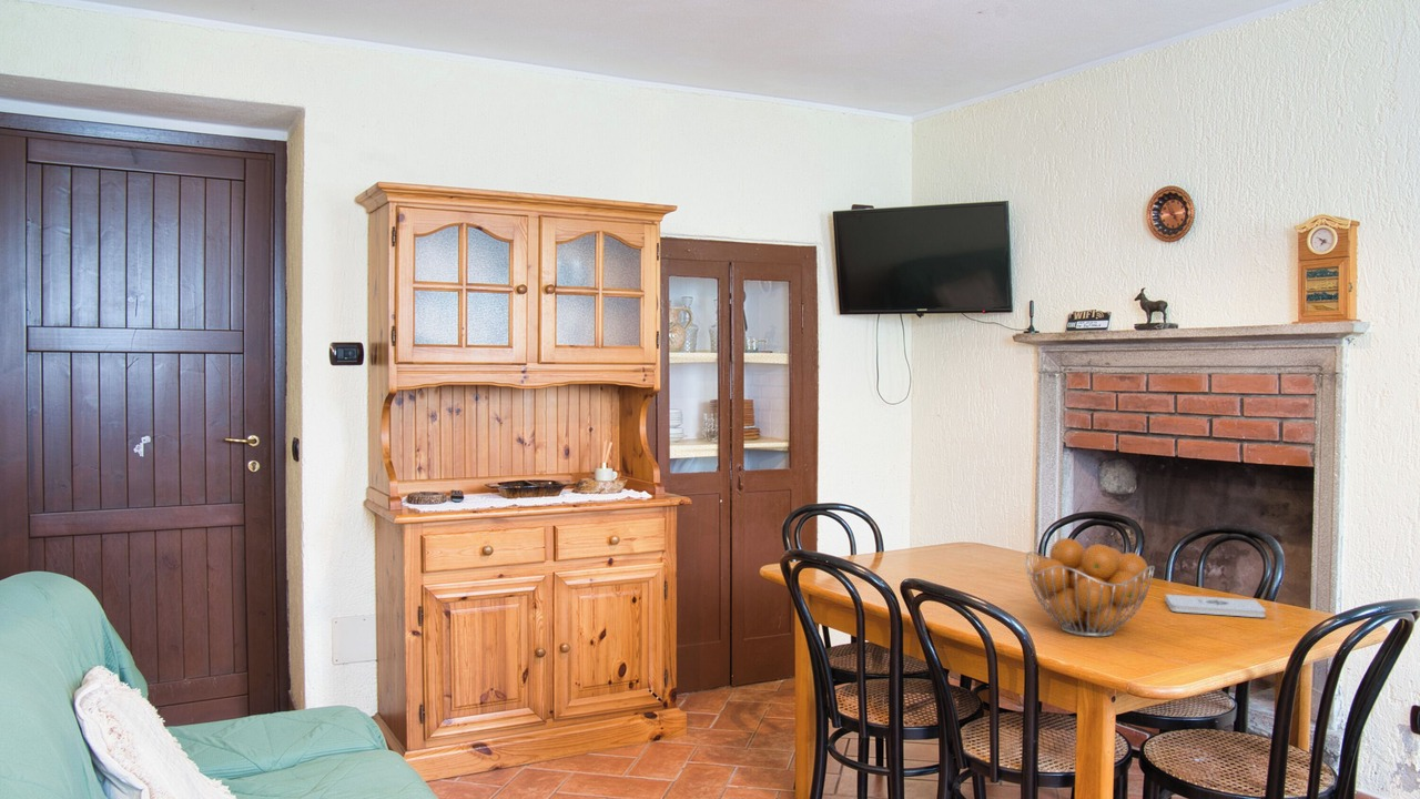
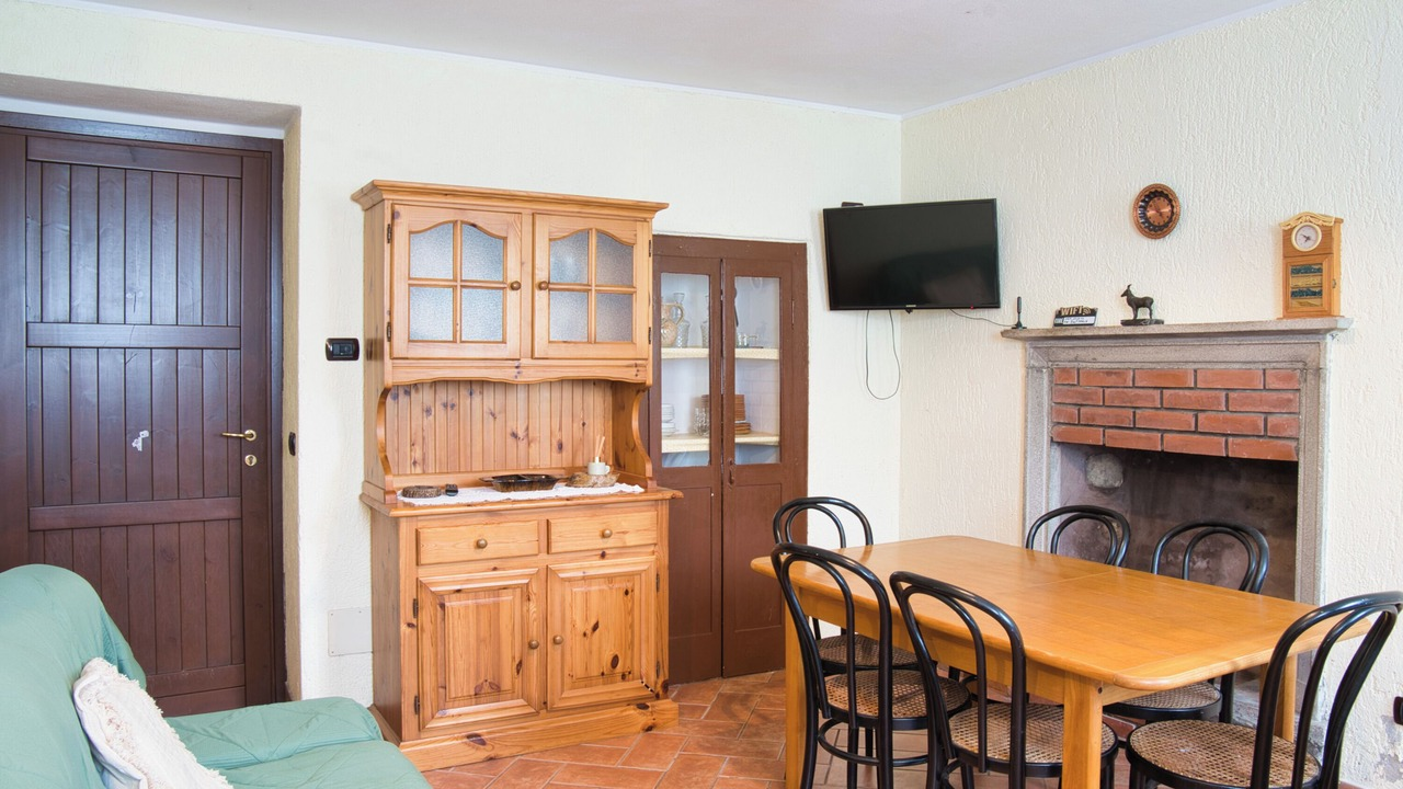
- notepad [1165,594,1267,618]
- fruit basket [1024,537,1156,638]
